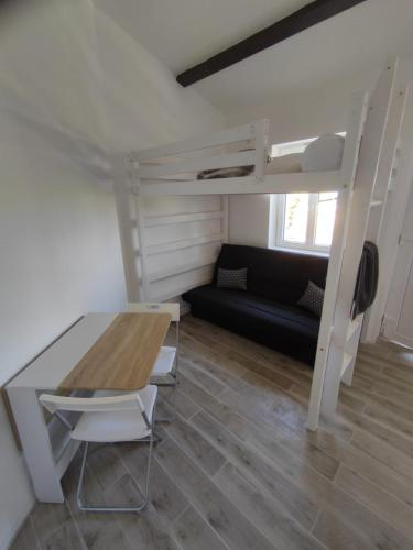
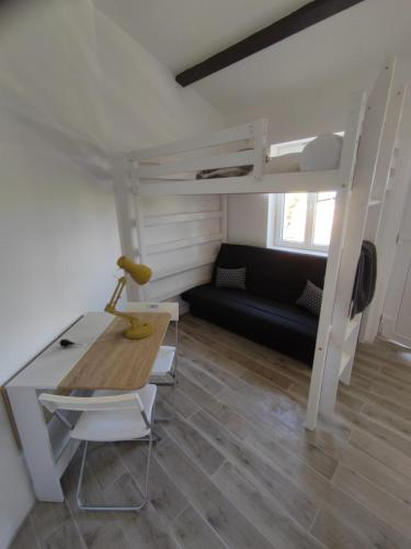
+ desk lamp [56,255,156,348]
